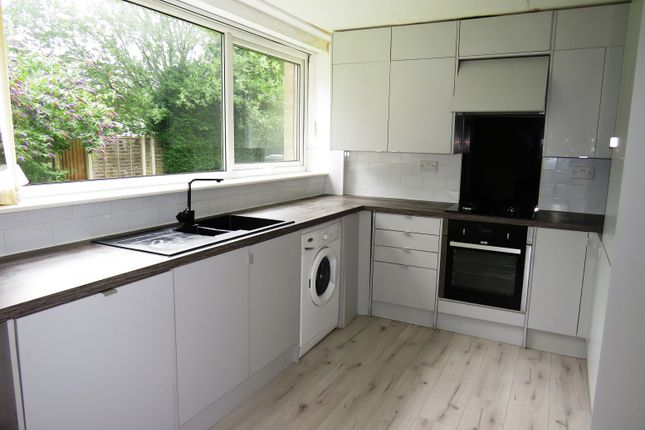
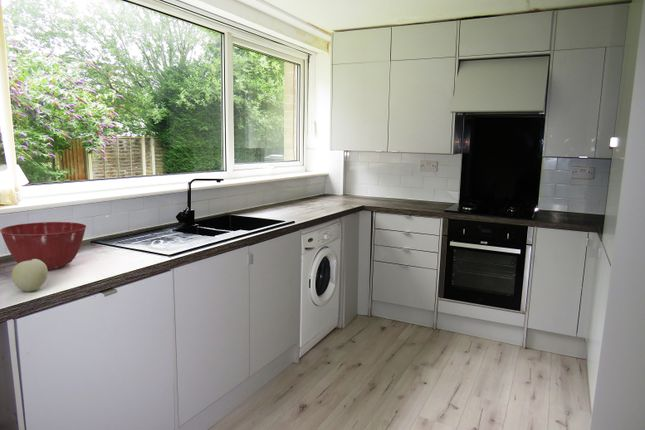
+ mixing bowl [0,221,87,271]
+ fruit [11,259,49,293]
